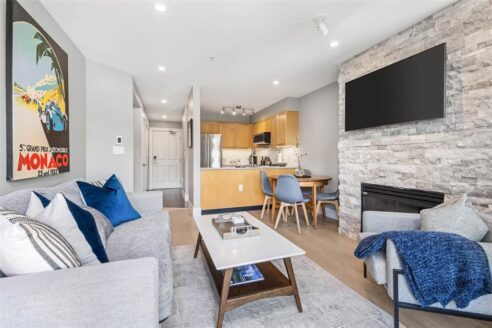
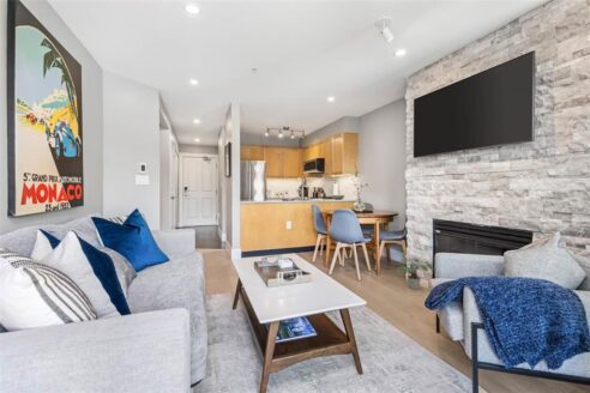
+ potted plant [396,256,434,290]
